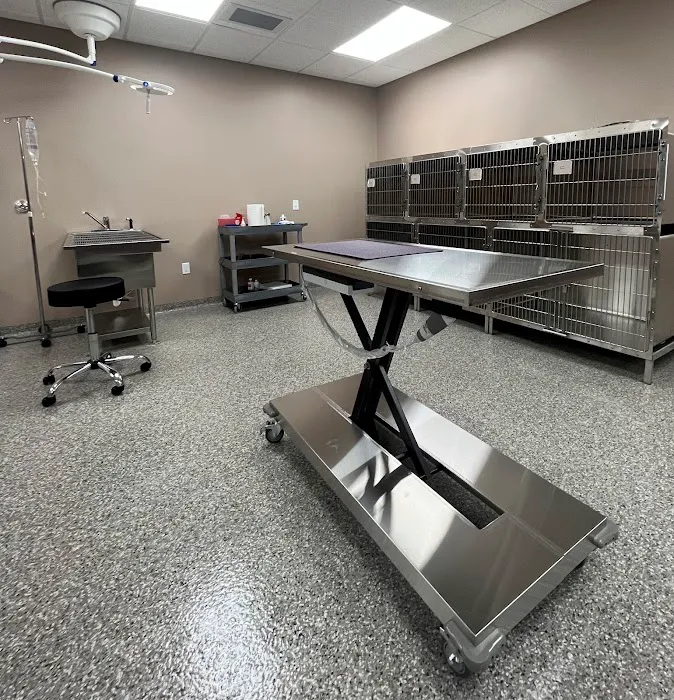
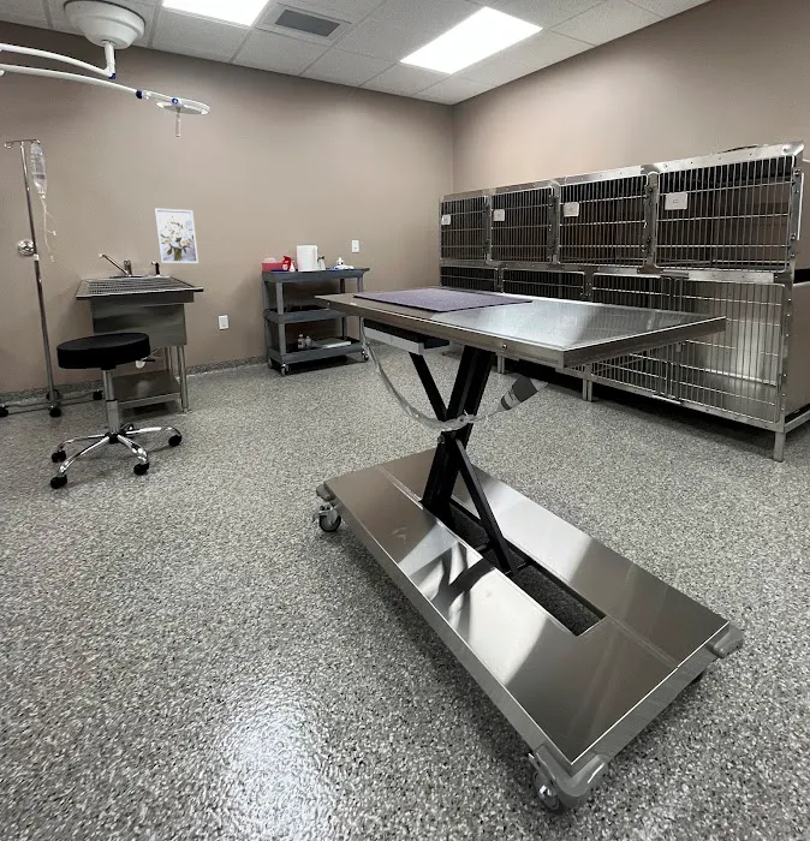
+ wall art [154,208,199,264]
